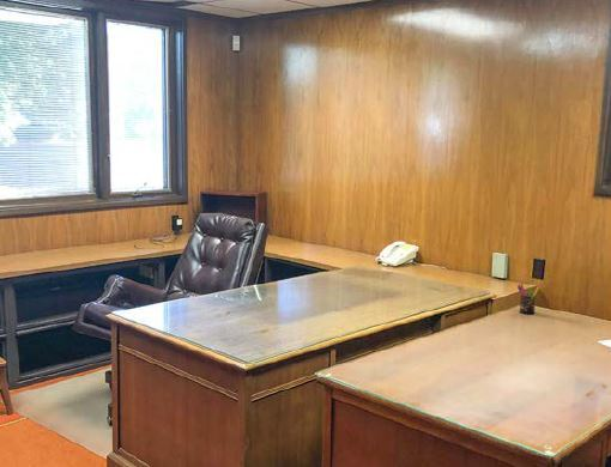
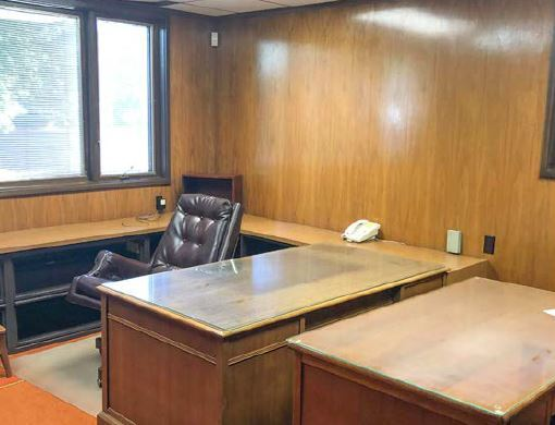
- pen holder [516,281,540,315]
